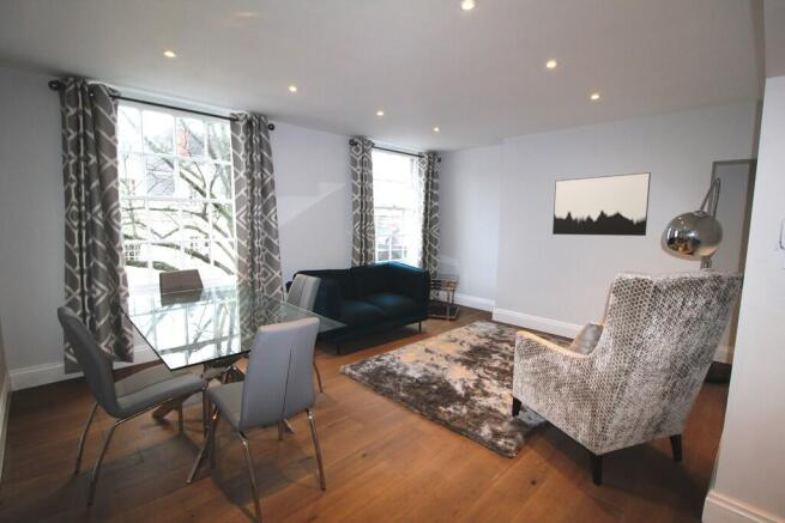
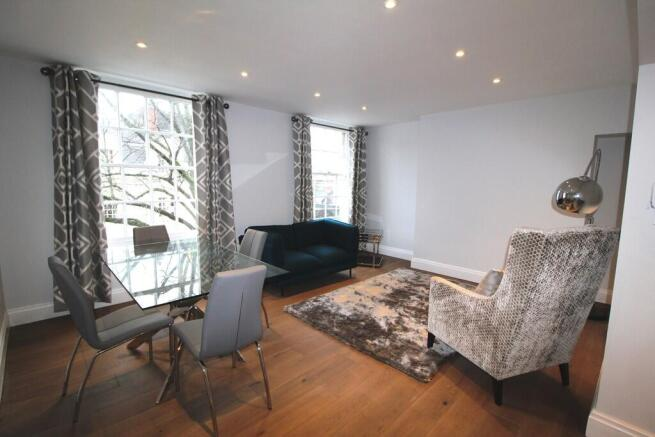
- wall art [551,171,652,237]
